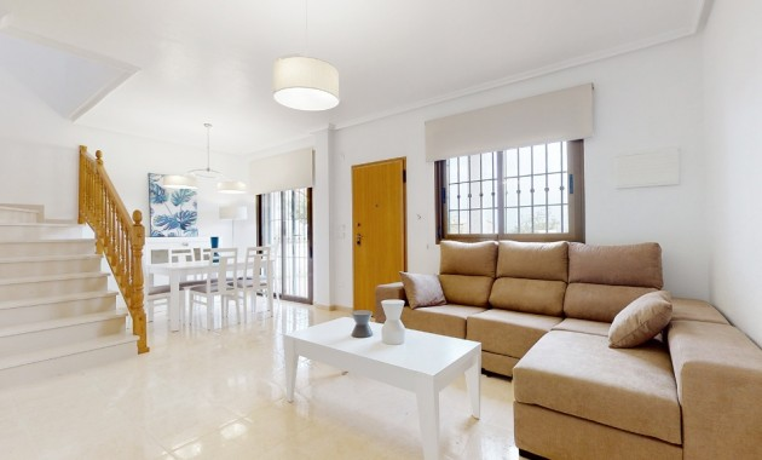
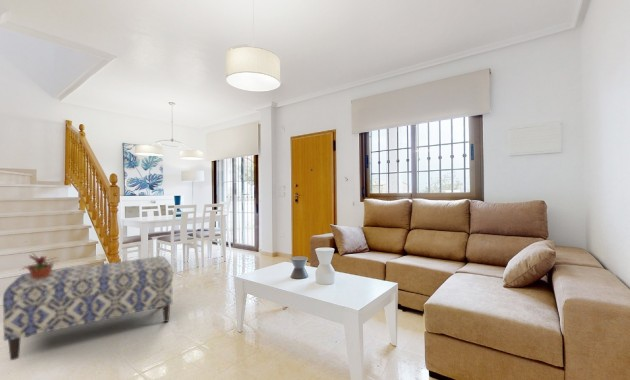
+ potted plant [20,250,58,279]
+ bench [2,255,174,361]
